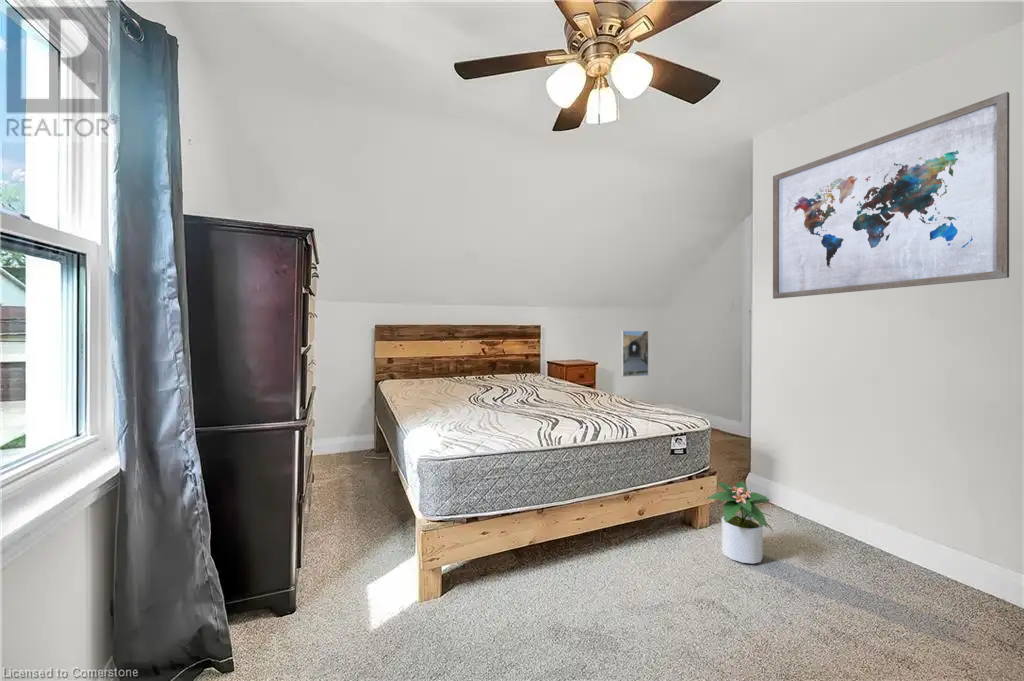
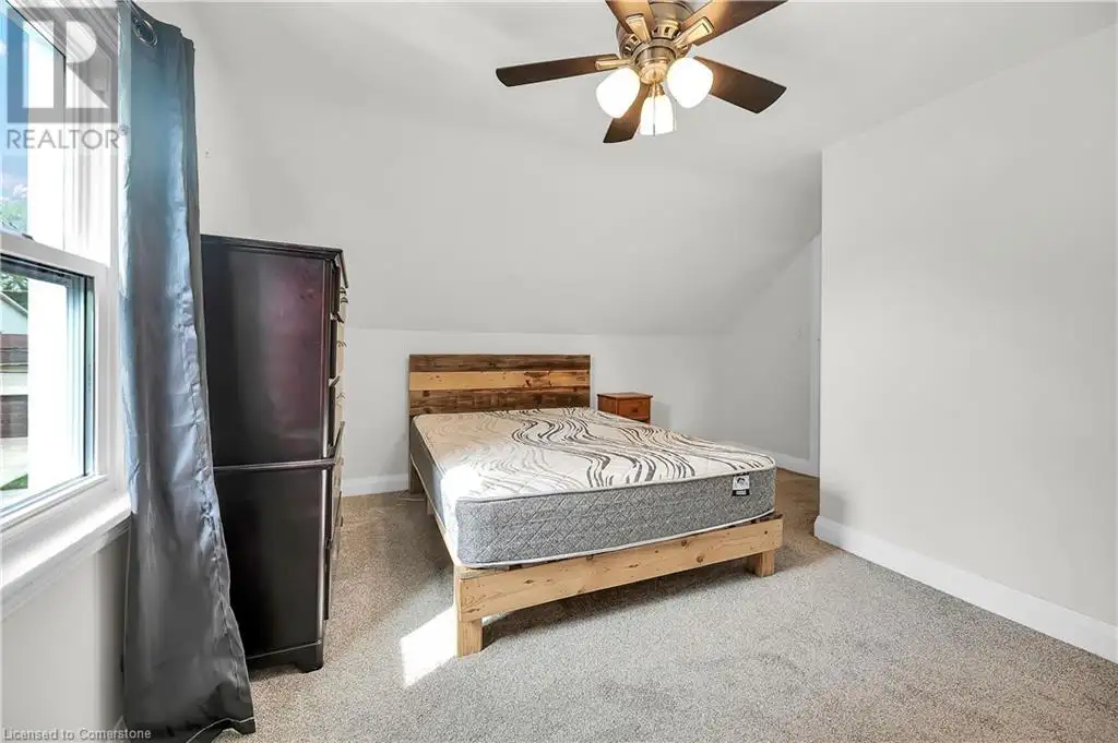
- wall art [772,91,1010,300]
- potted plant [706,480,774,565]
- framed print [620,330,649,378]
